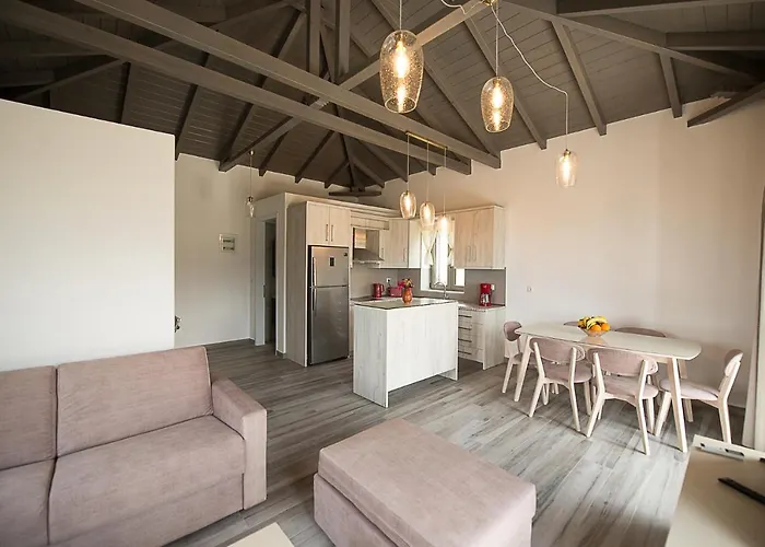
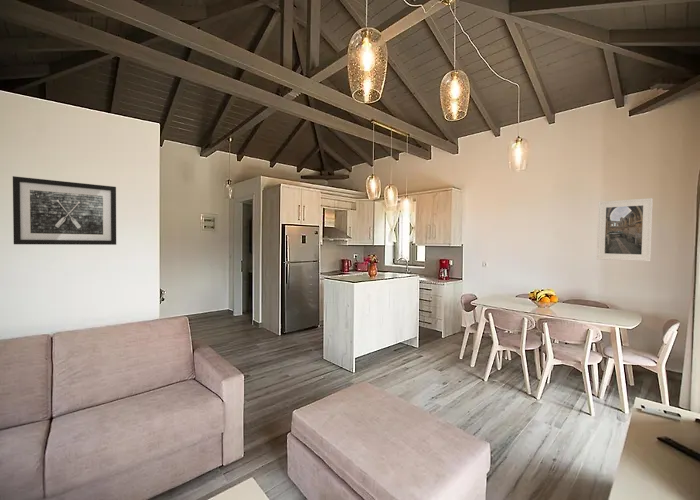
+ wall art [12,175,117,246]
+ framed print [596,197,654,262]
